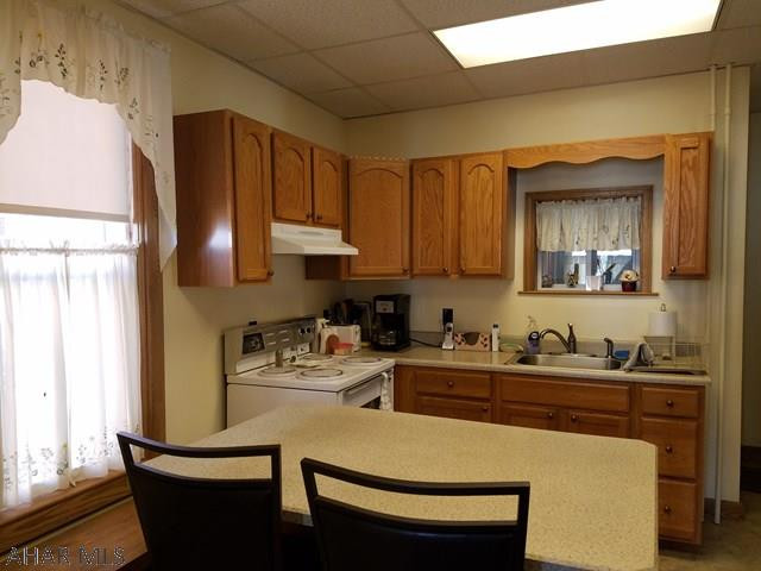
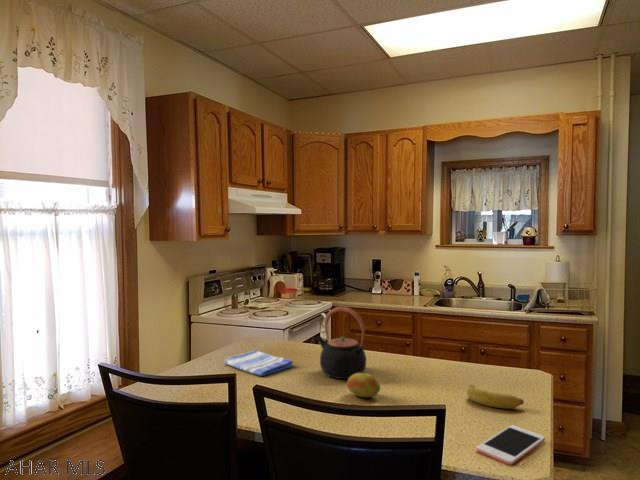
+ cell phone [475,424,546,466]
+ dish towel [224,349,294,377]
+ fruit [346,372,381,398]
+ banana [466,384,525,410]
+ teapot [314,306,367,380]
